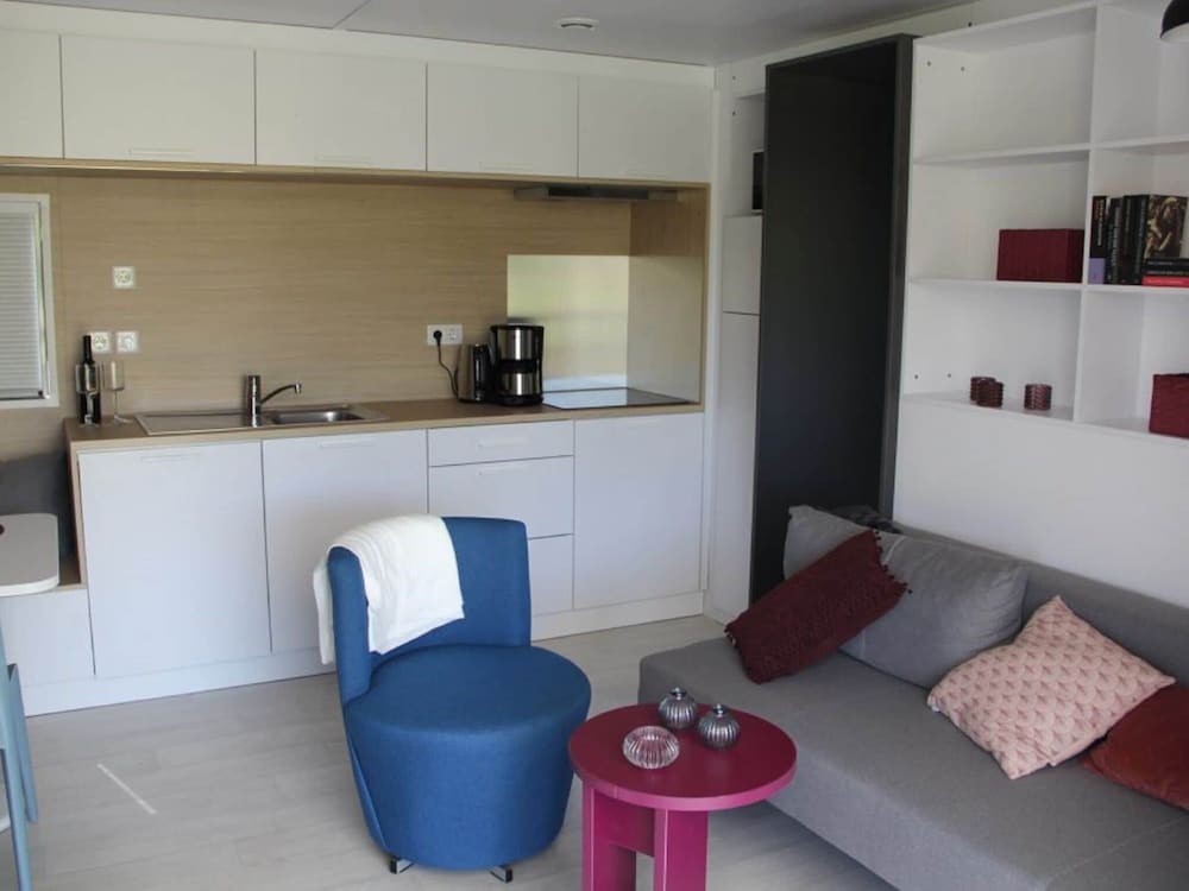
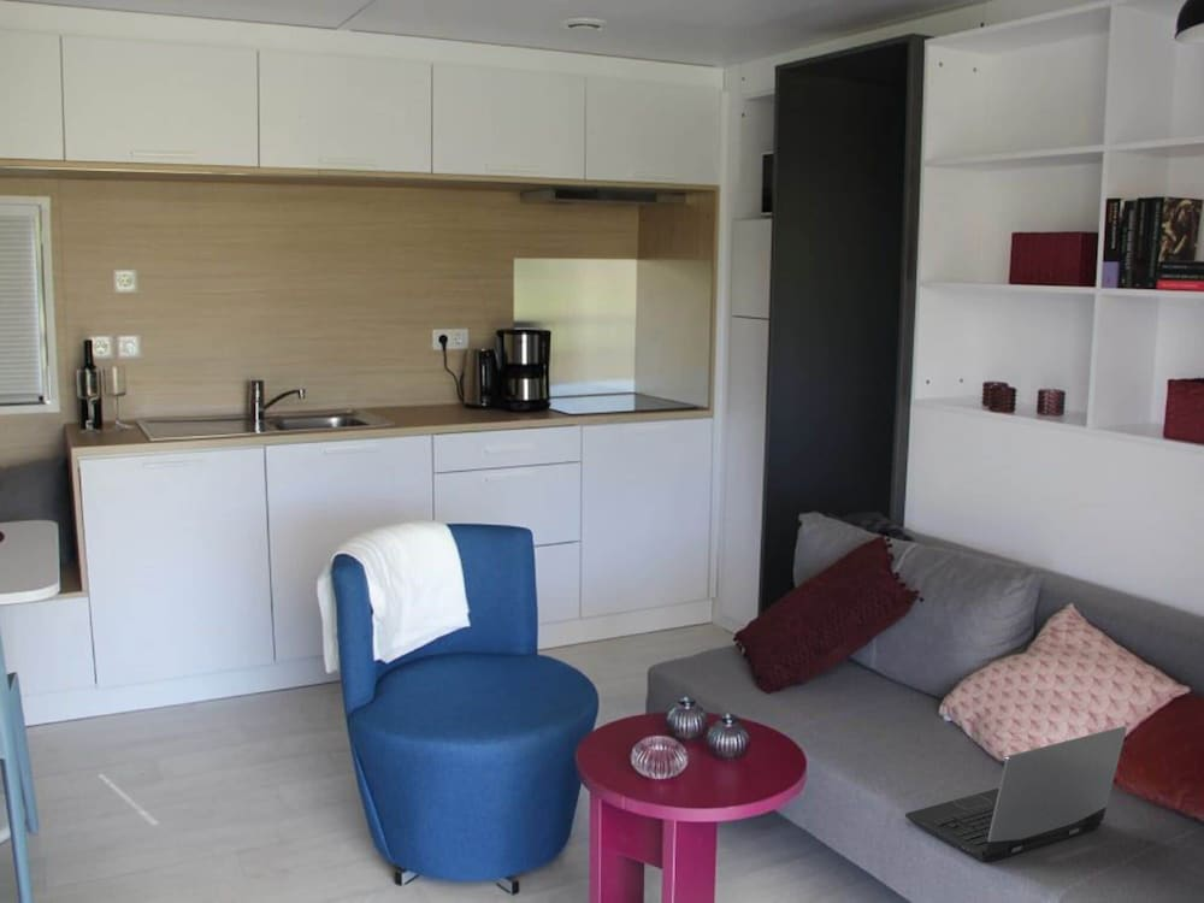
+ laptop computer [904,725,1128,863]
